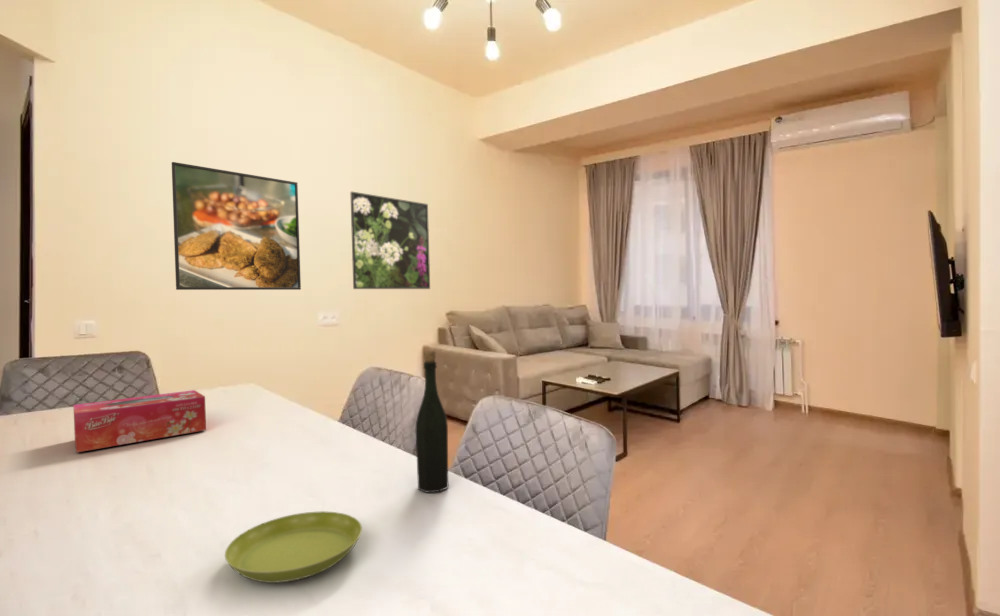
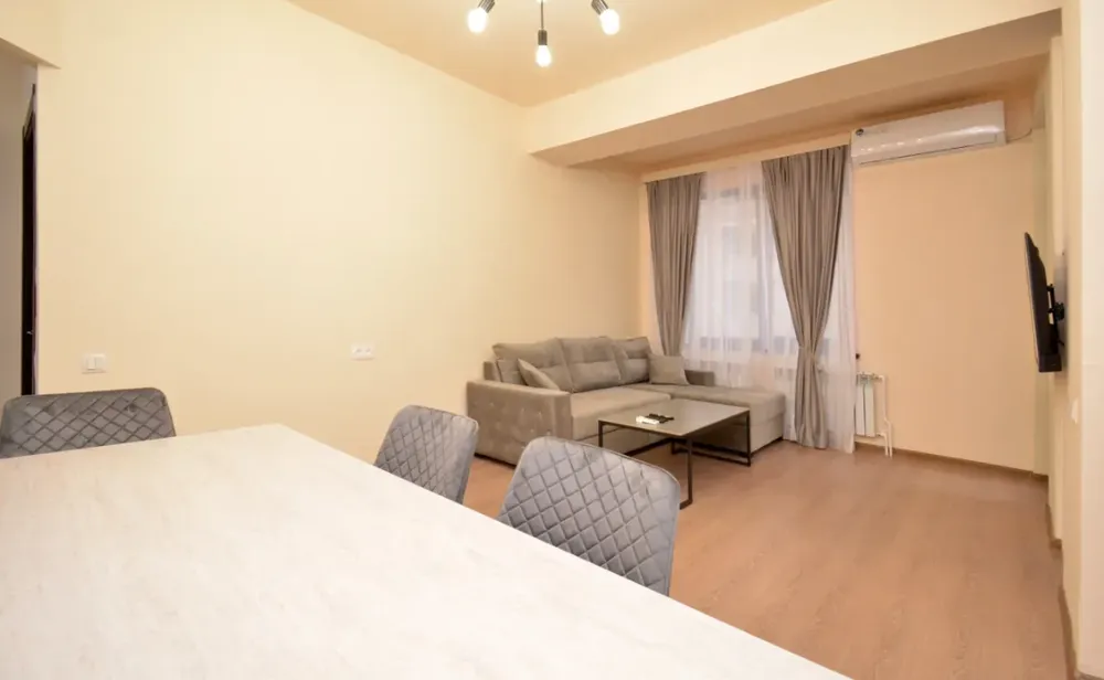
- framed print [171,161,302,291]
- saucer [224,510,363,584]
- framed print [349,191,431,290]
- bottle [415,350,449,494]
- tissue box [72,389,207,453]
